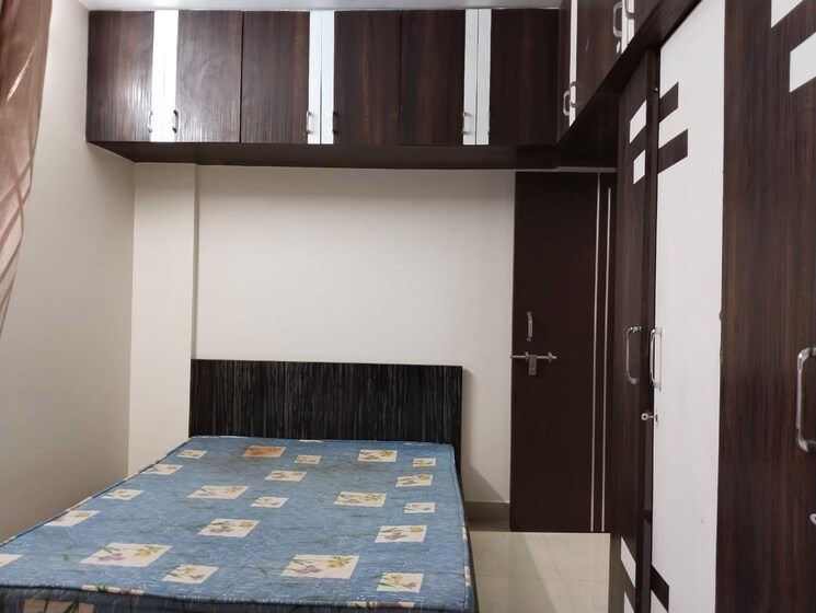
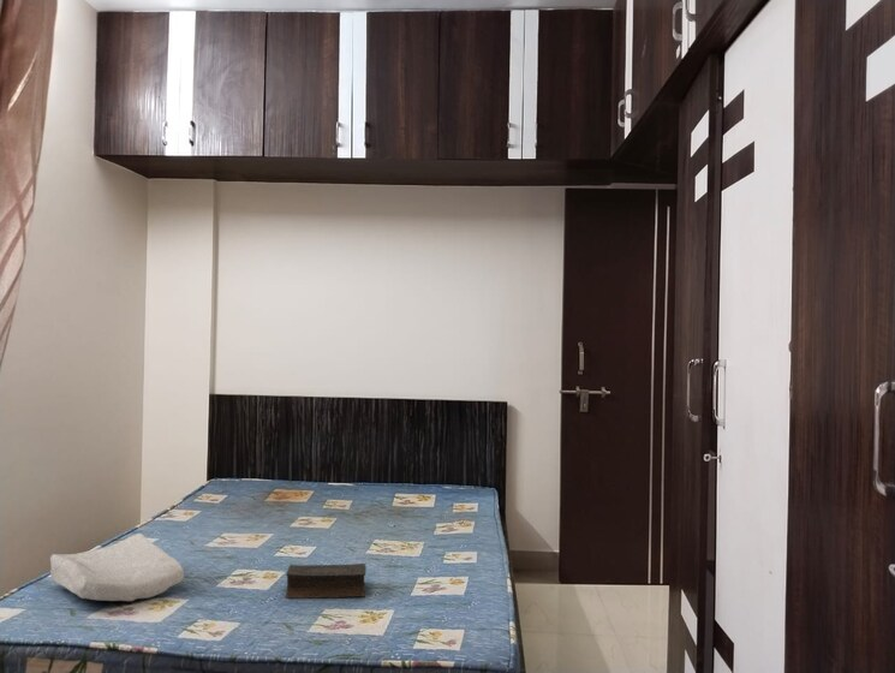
+ soap bar [49,532,185,602]
+ book [284,562,368,600]
